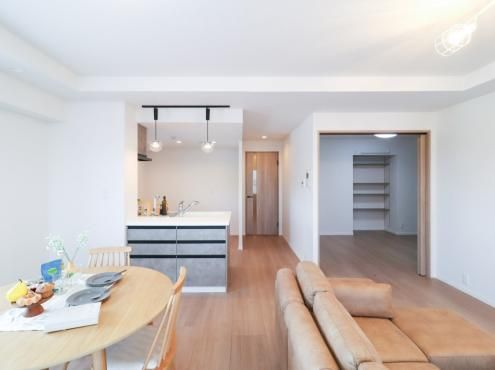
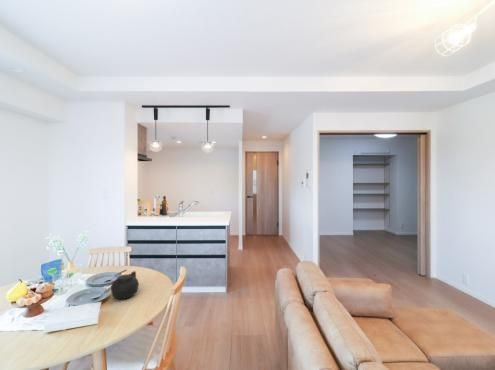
+ teapot [110,270,140,300]
